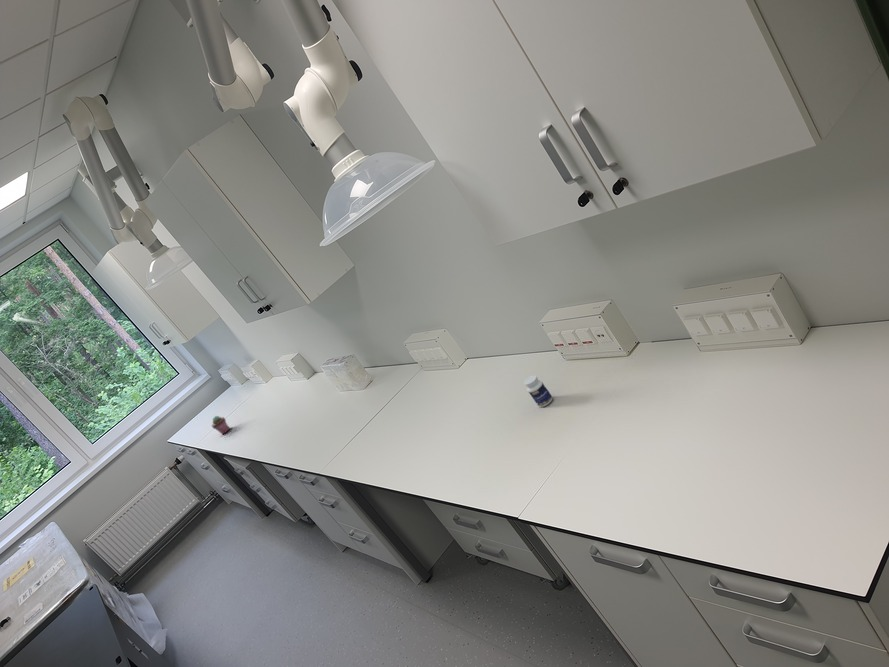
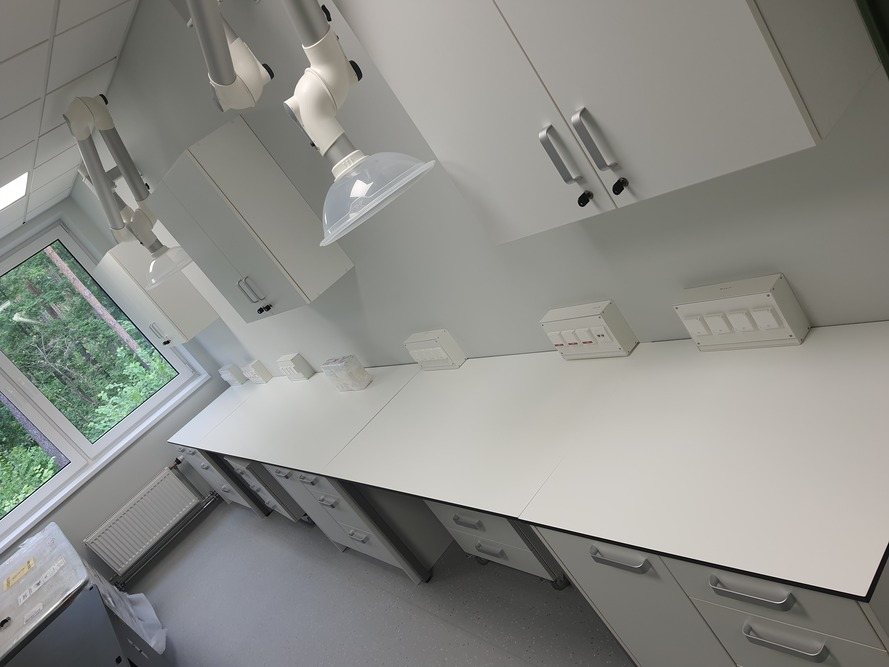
- potted succulent [211,415,231,435]
- pill bottle [523,374,553,408]
